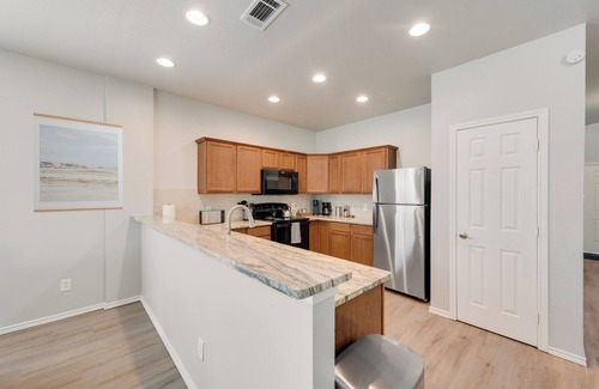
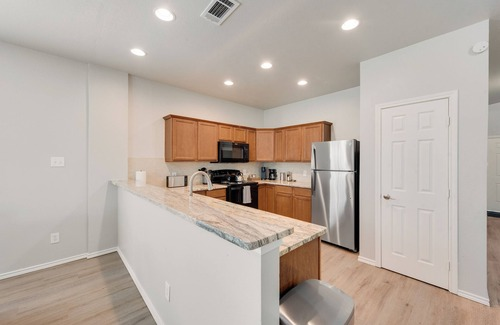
- wall art [32,111,123,213]
